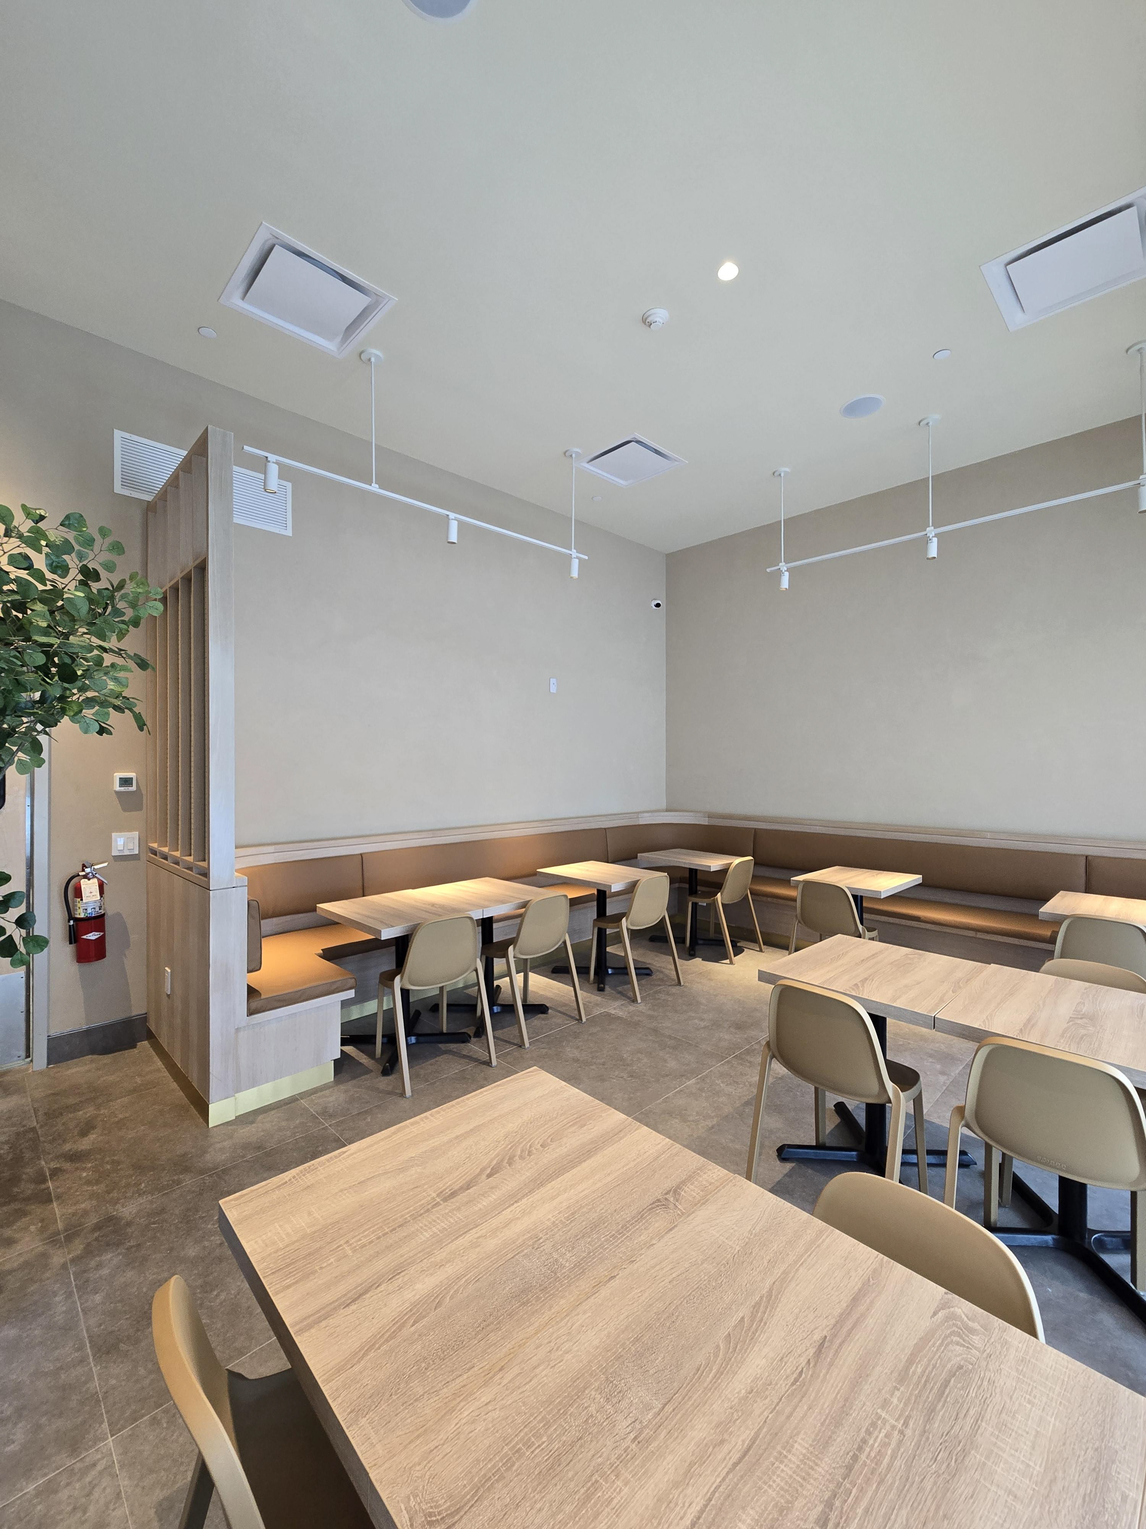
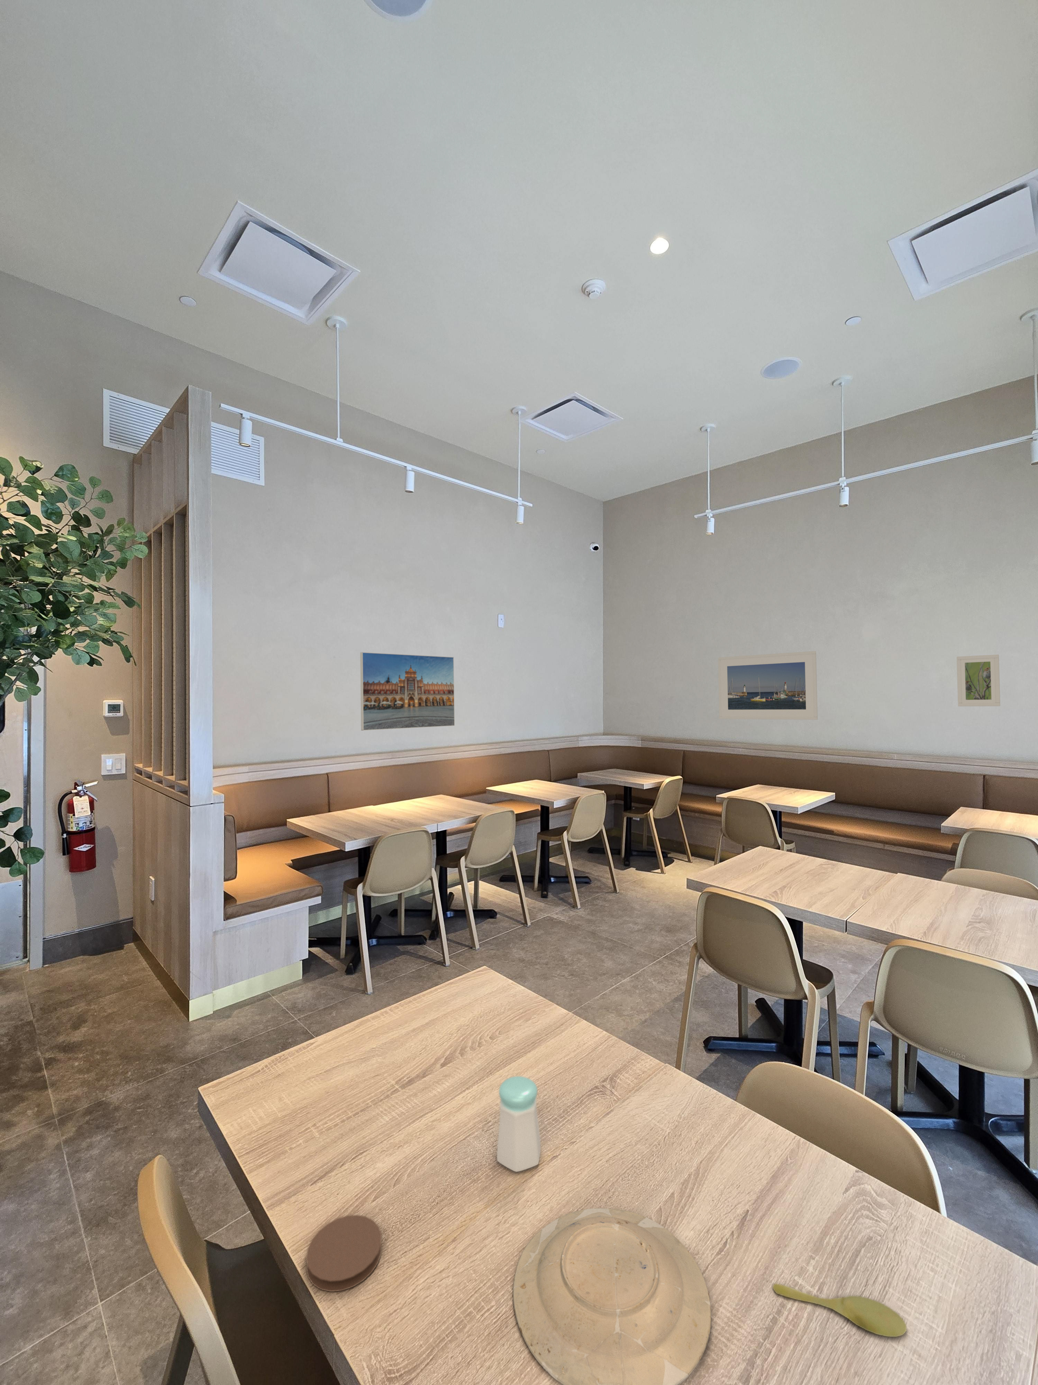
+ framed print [360,652,455,731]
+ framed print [717,651,818,720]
+ coaster [306,1214,382,1292]
+ plate [512,1208,712,1385]
+ spoon [772,1284,907,1337]
+ salt shaker [496,1075,541,1172]
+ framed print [956,654,1001,707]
